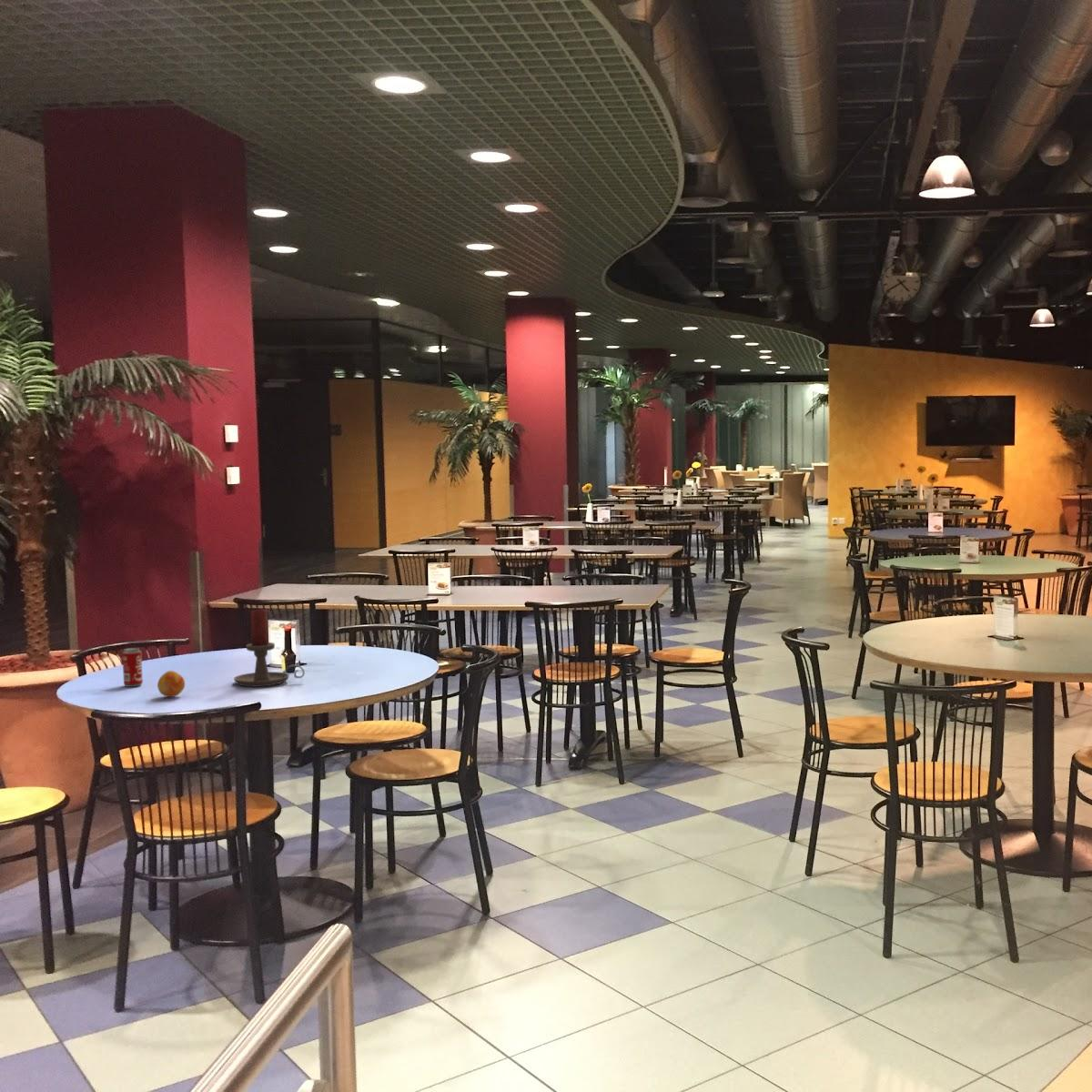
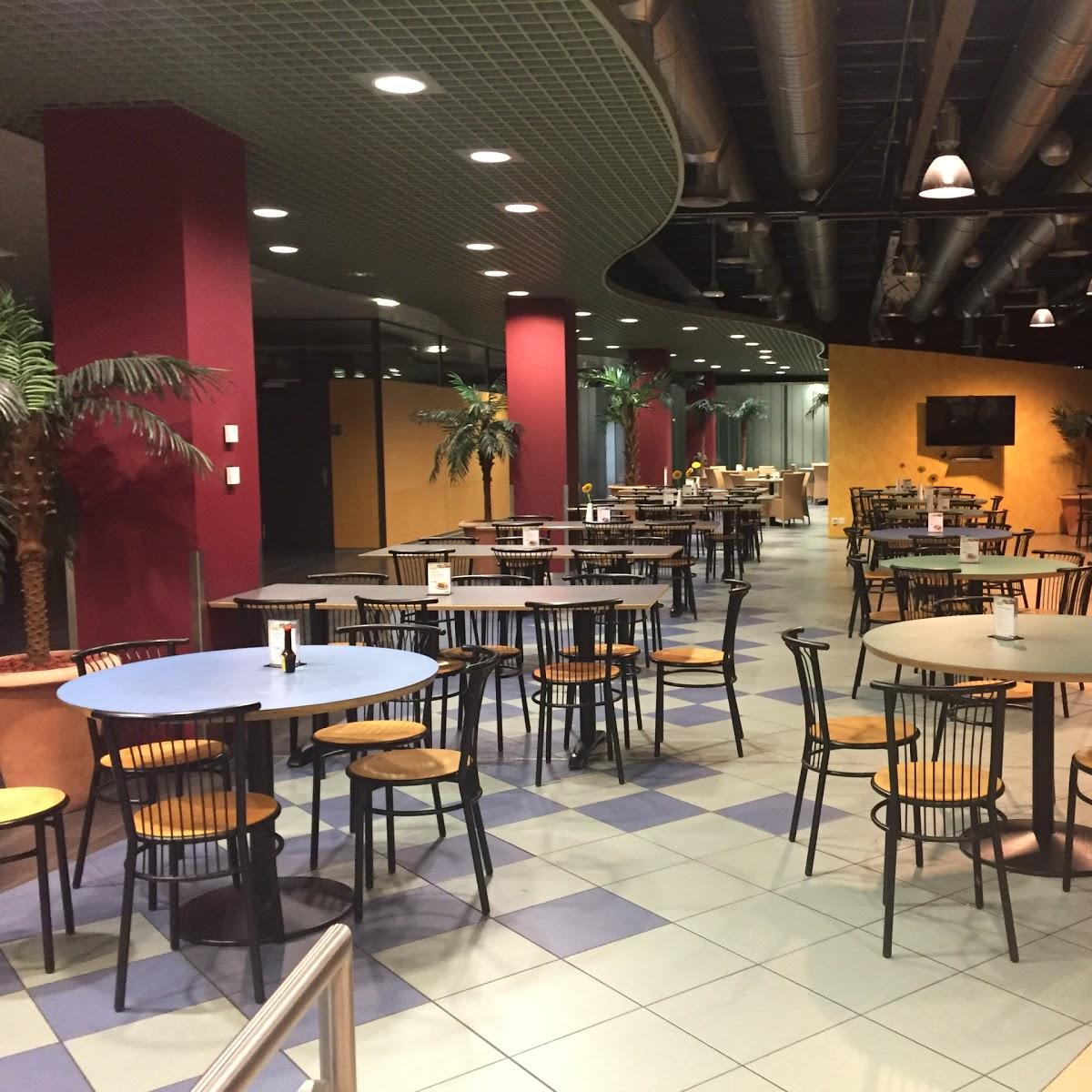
- beverage can [122,647,144,688]
- fruit [157,670,186,698]
- candle holder [233,608,306,688]
